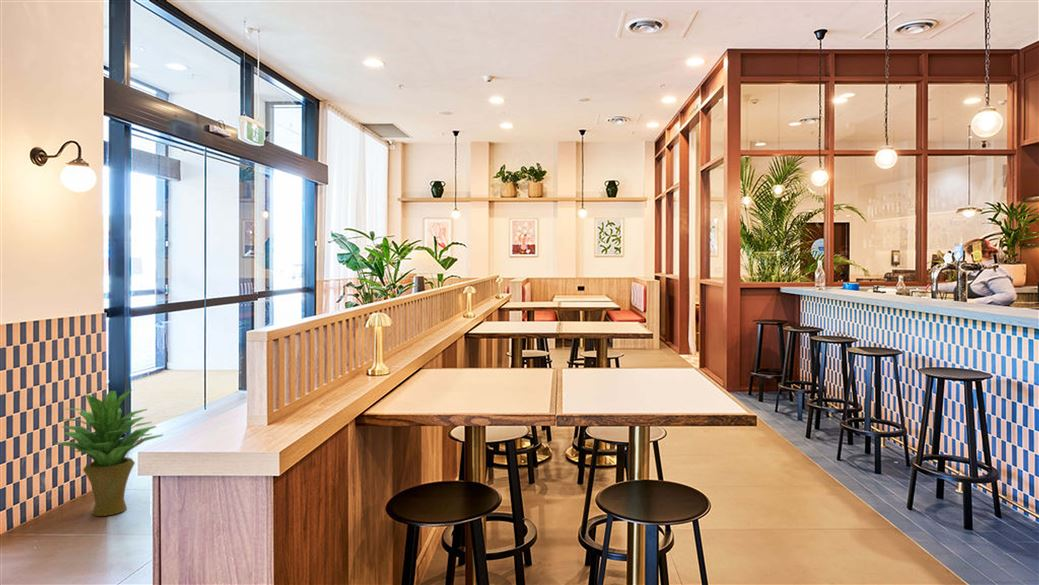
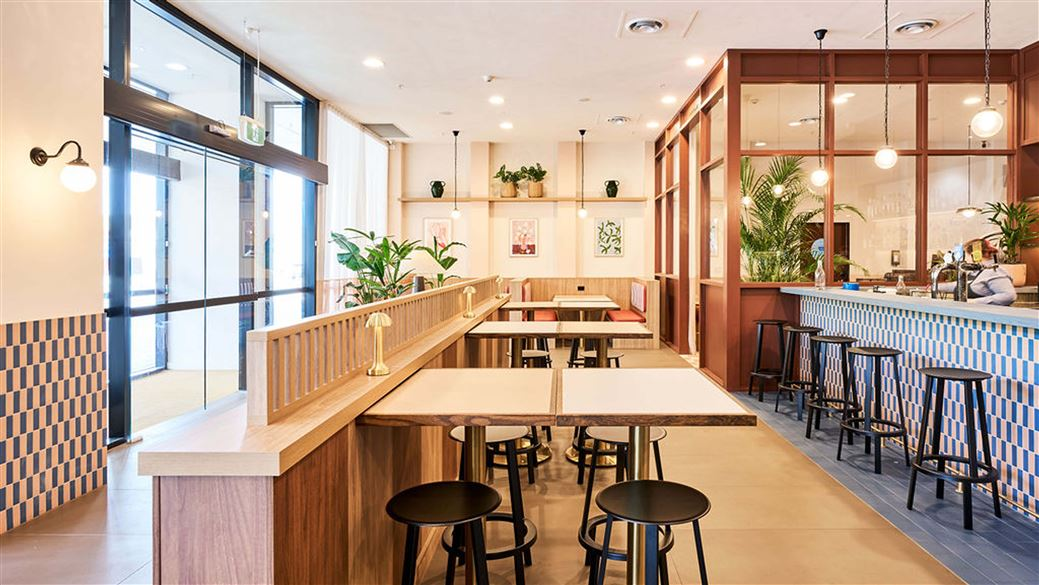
- potted plant [52,388,164,517]
